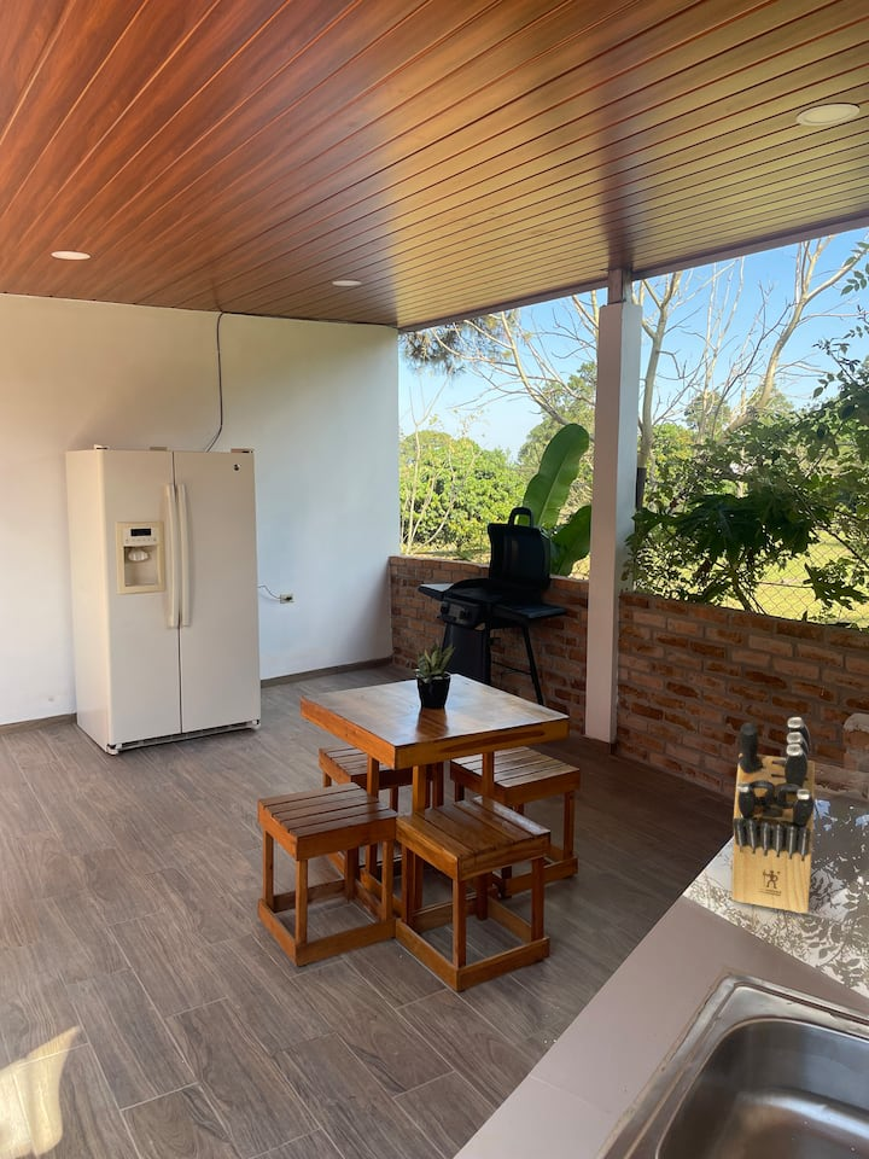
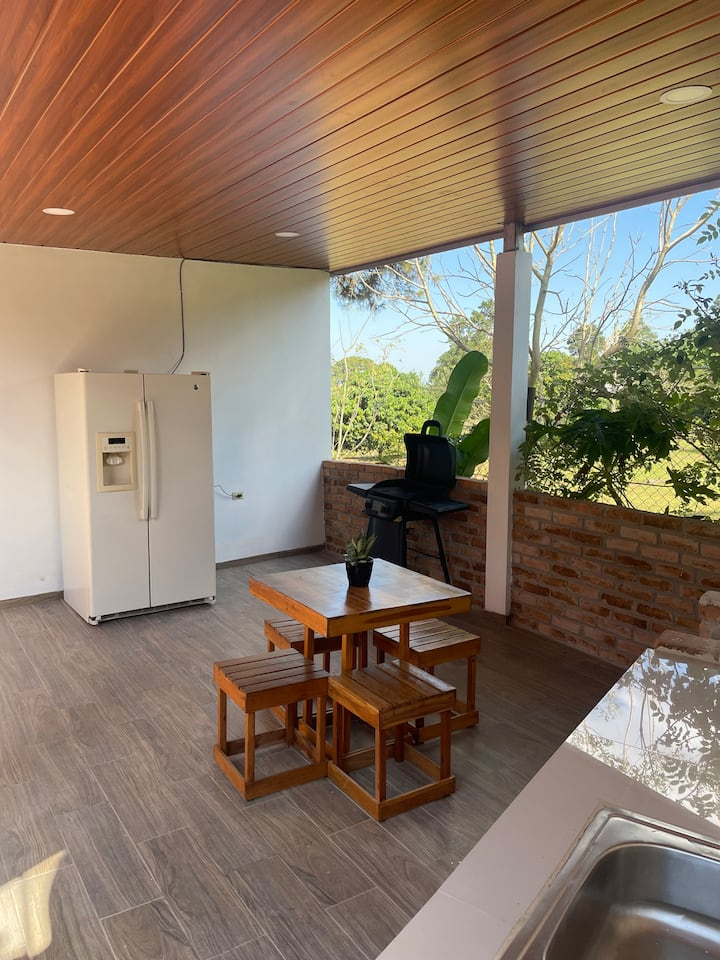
- knife block [730,716,816,915]
